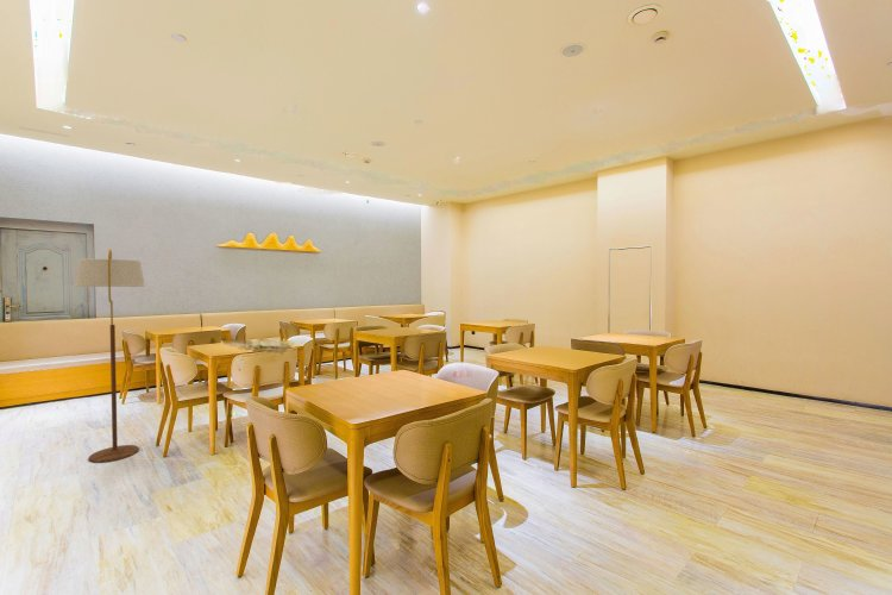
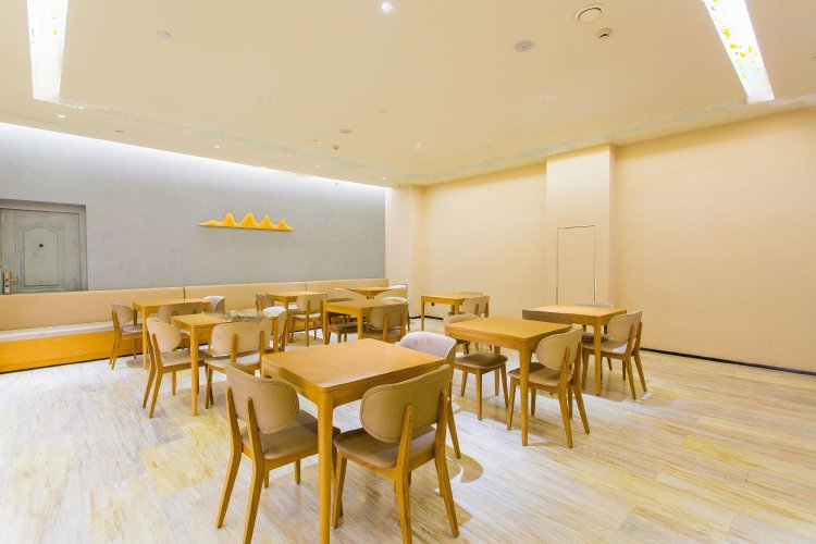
- floor lamp [75,248,146,464]
